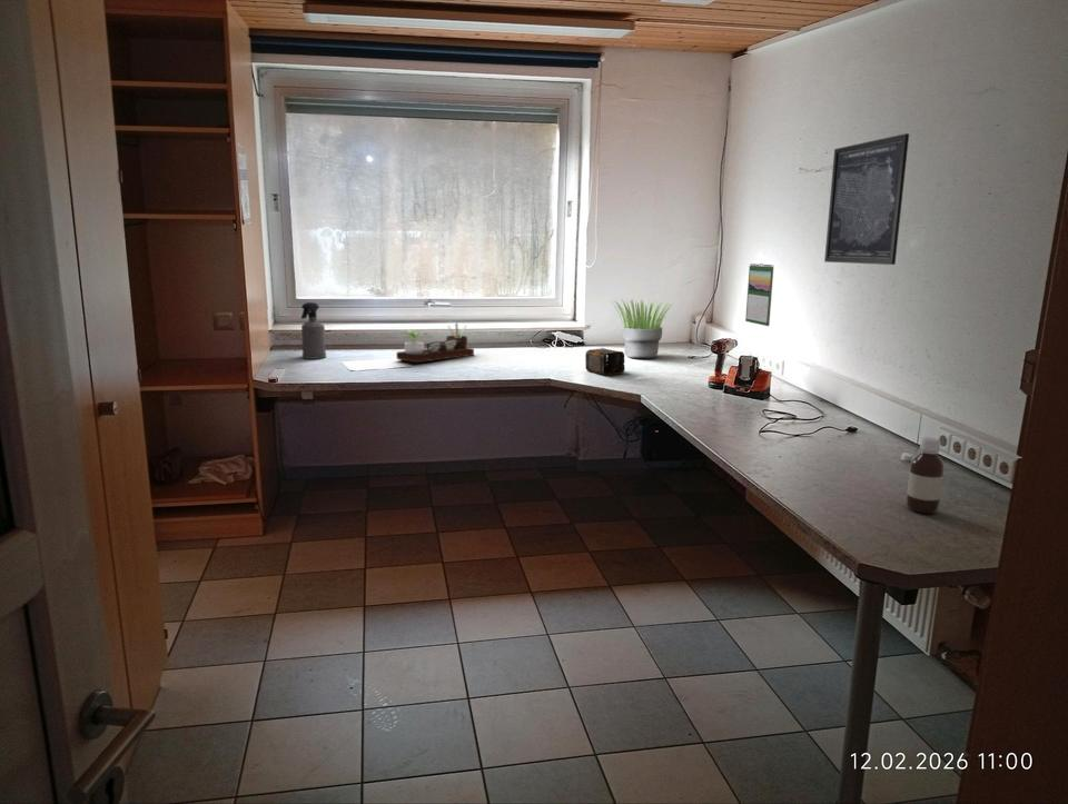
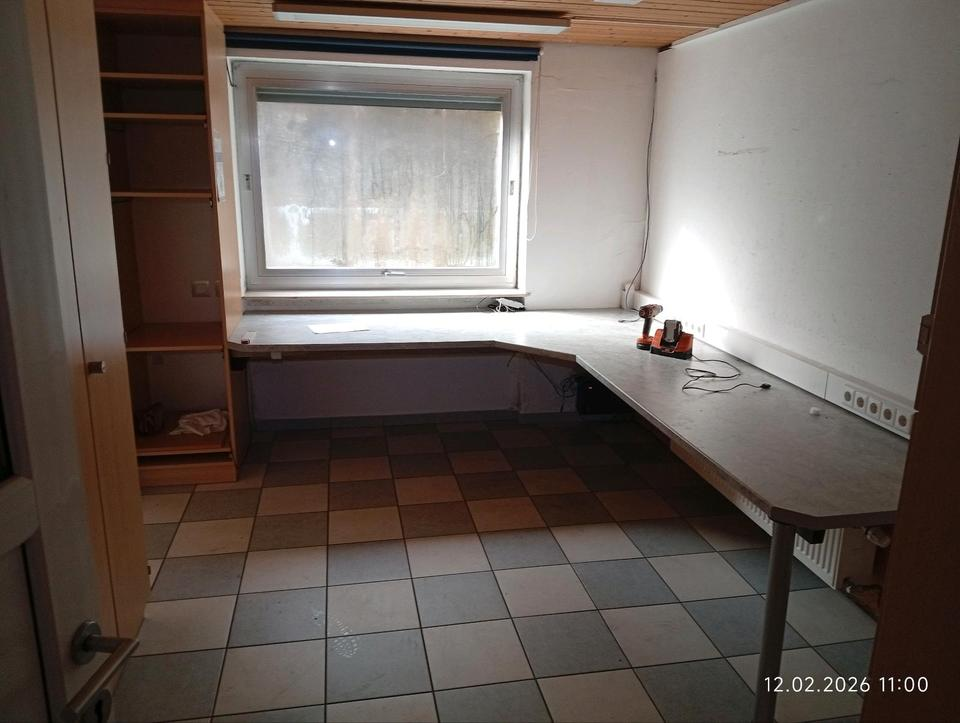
- spray bottle [300,301,327,360]
- wall art [823,132,910,266]
- calendar [744,262,774,327]
- bottle [906,436,945,515]
- desk organizer [395,322,475,364]
- can [584,347,626,377]
- potted plant [611,298,675,360]
